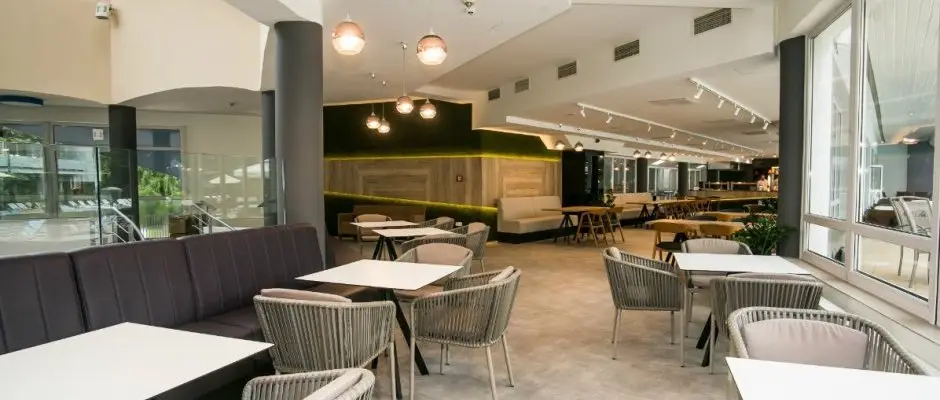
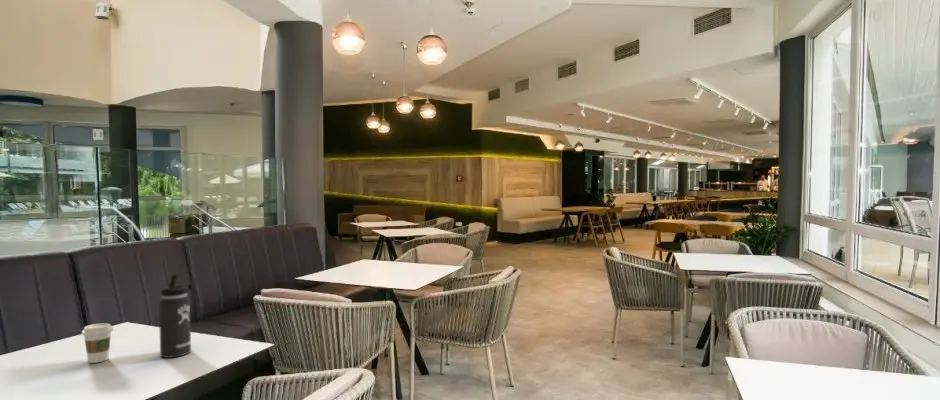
+ thermos bottle [158,274,193,359]
+ coffee cup [81,322,114,364]
